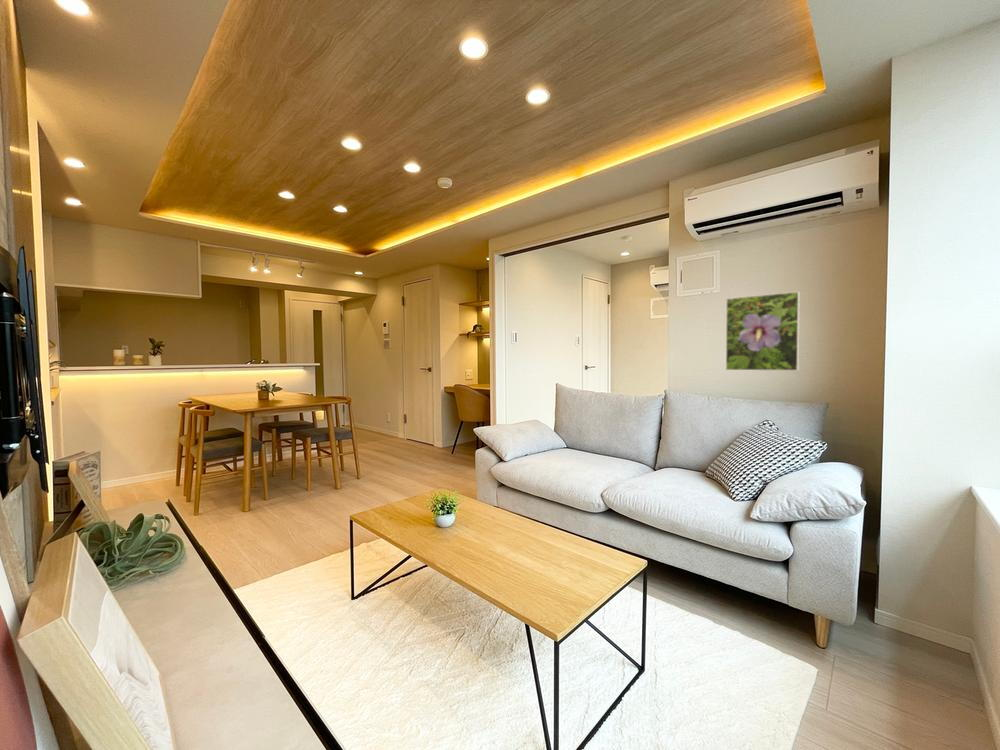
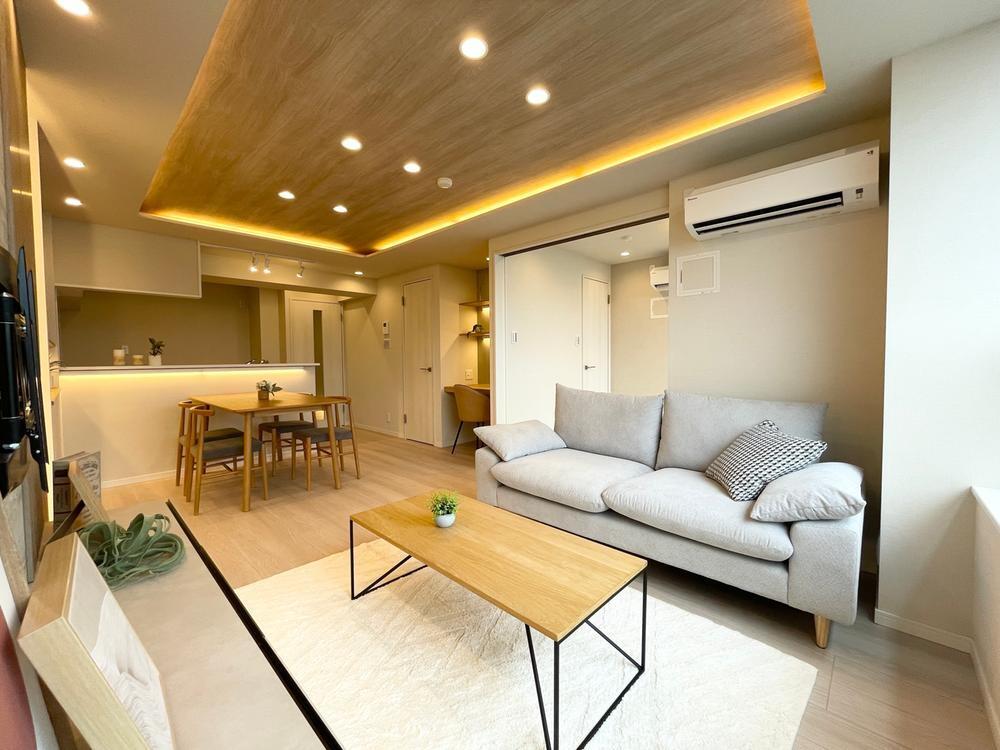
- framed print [725,290,801,372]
